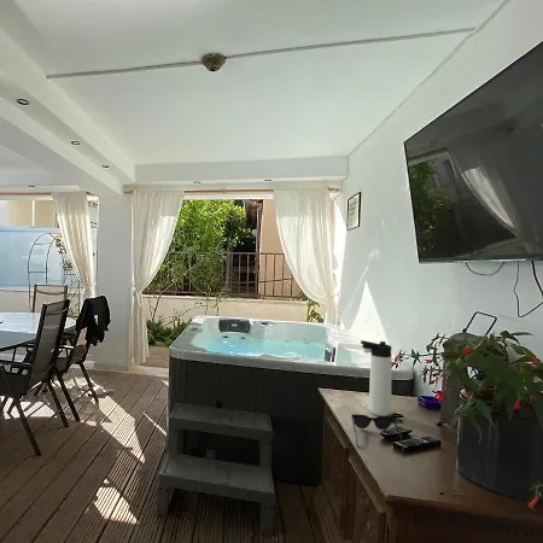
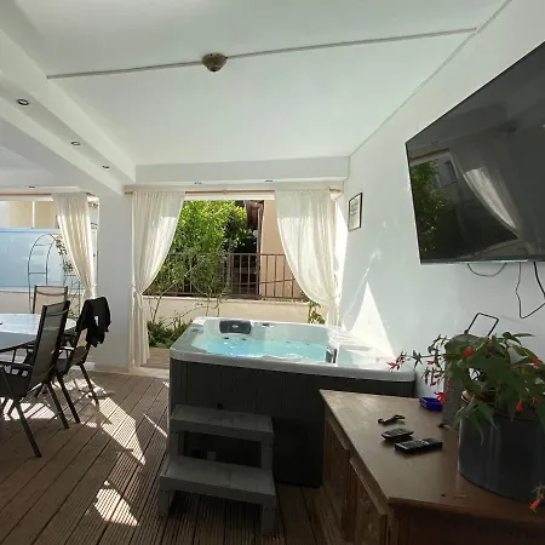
- thermos bottle [360,339,393,416]
- sunglasses [351,413,405,453]
